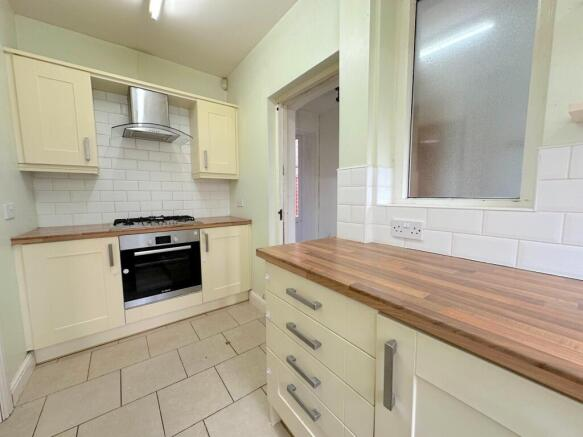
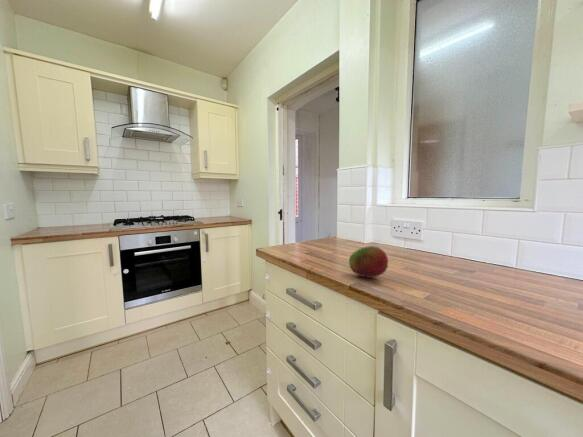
+ fruit [348,245,389,279]
